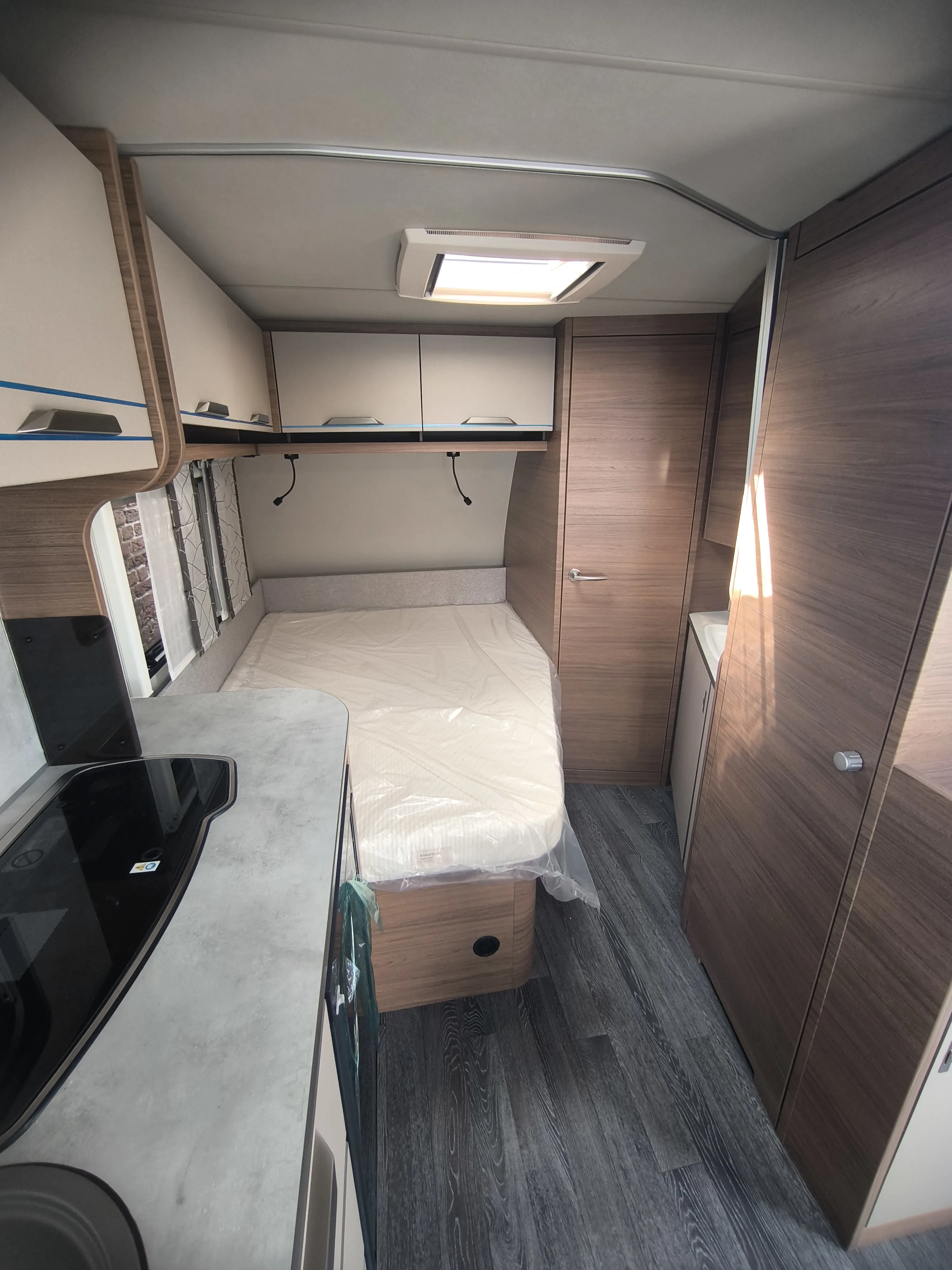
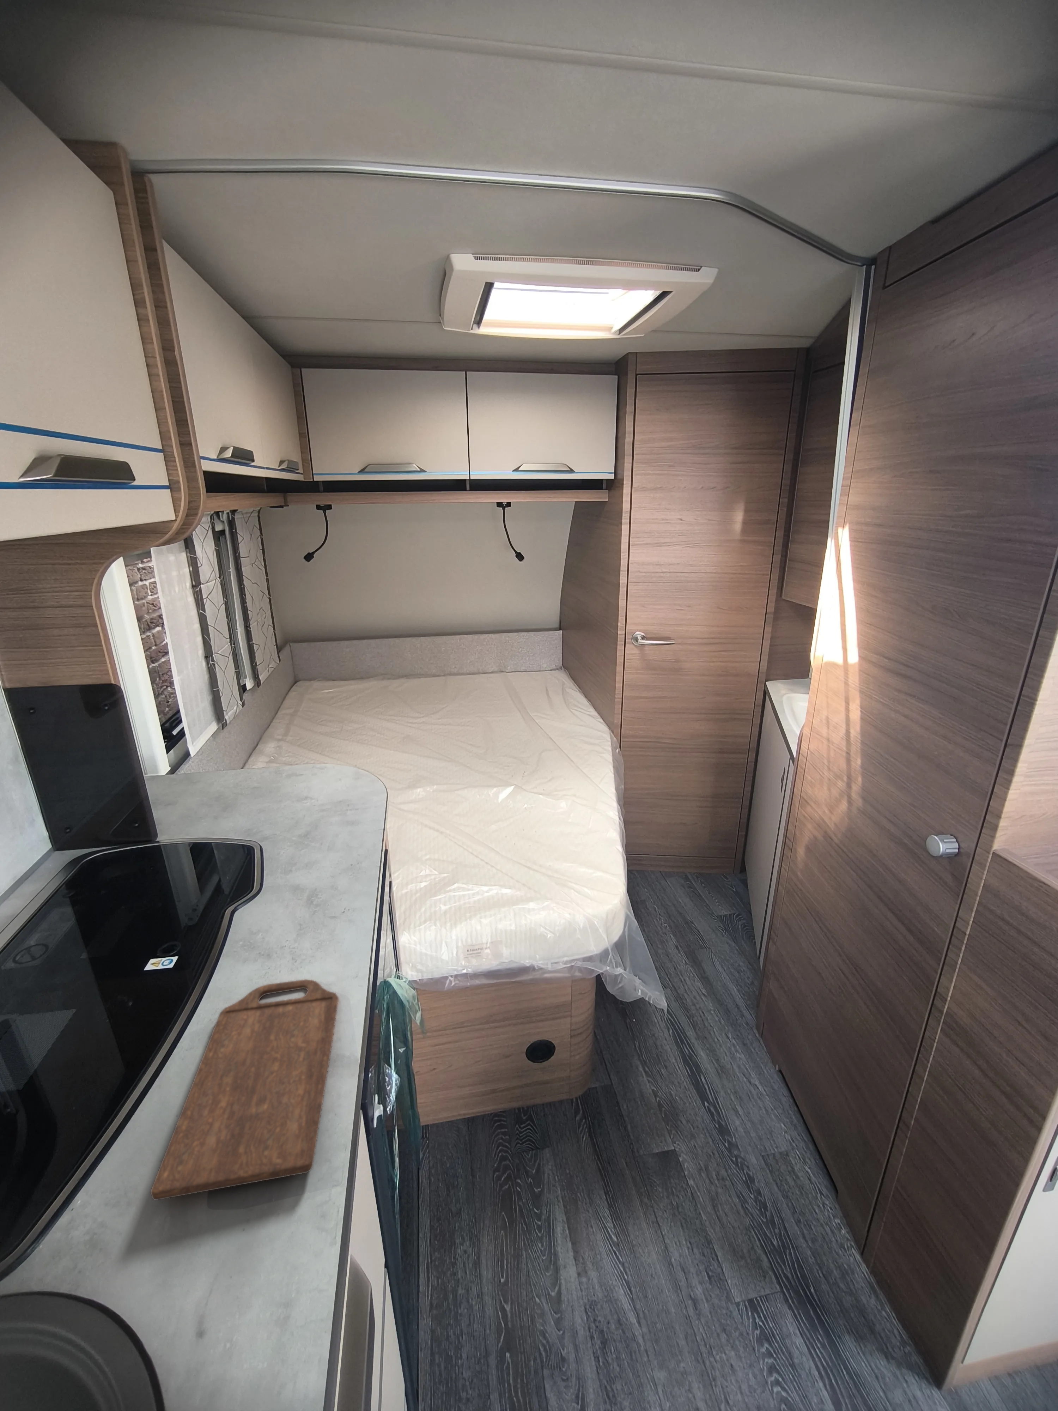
+ cutting board [150,979,339,1200]
